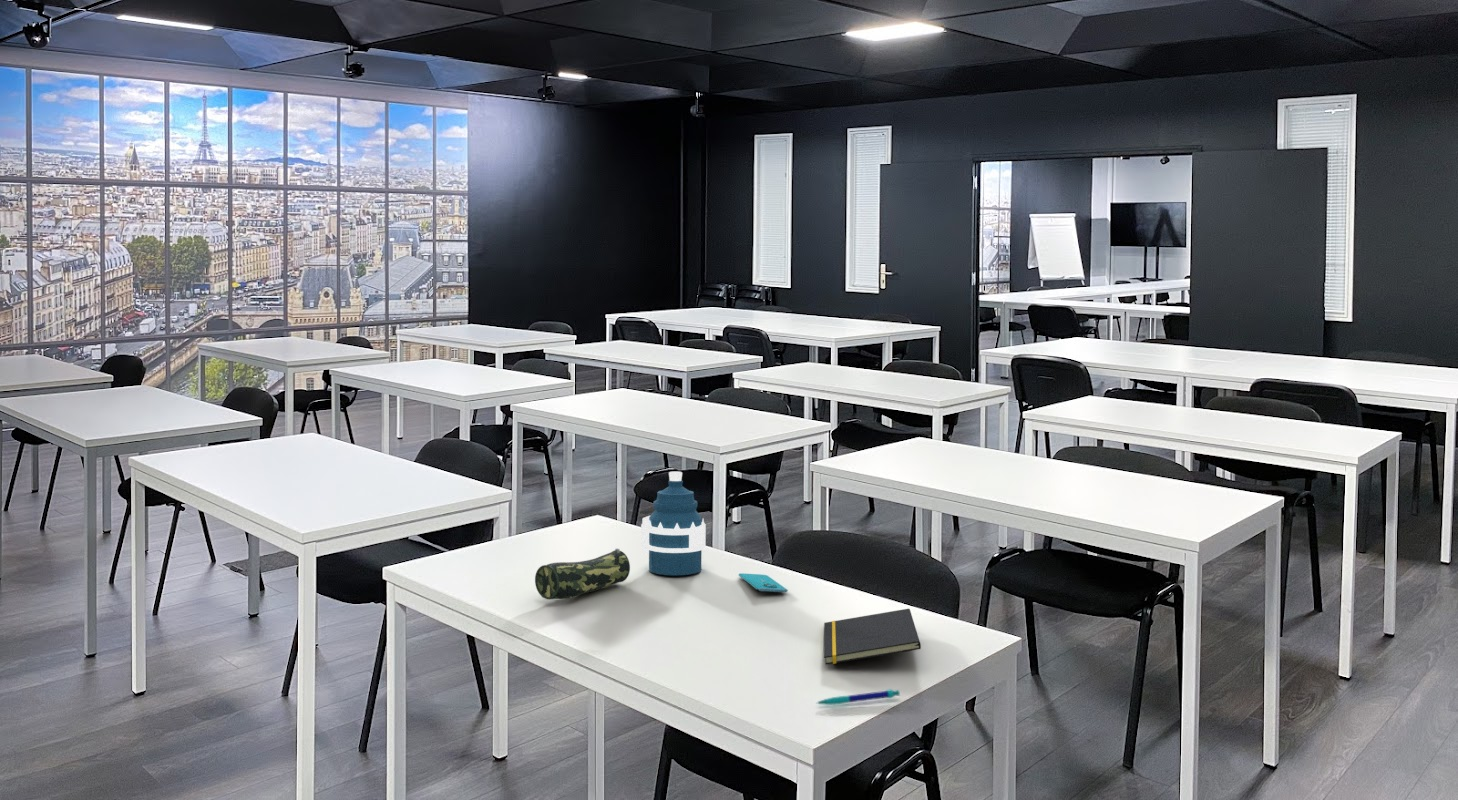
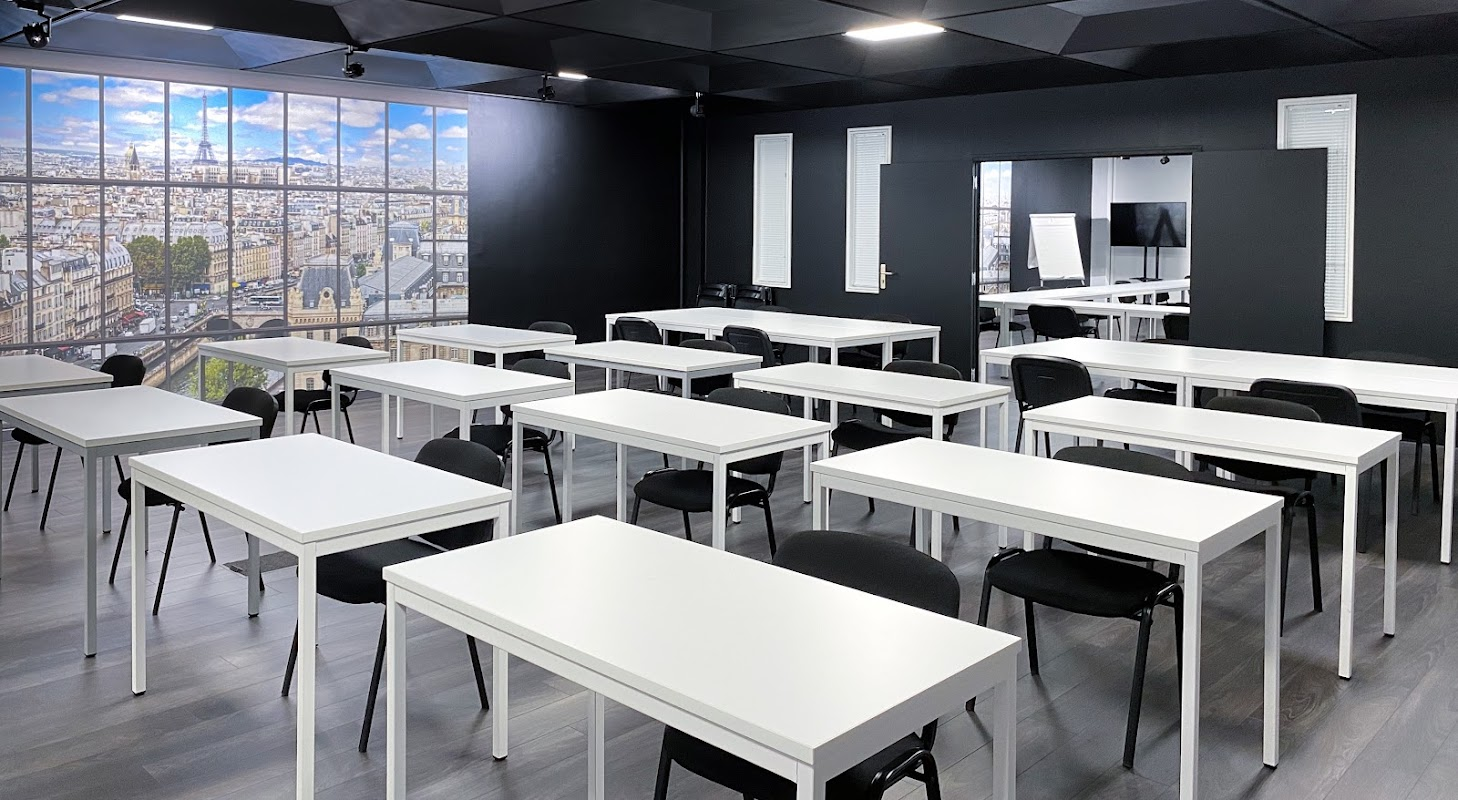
- notepad [823,608,922,666]
- smartphone [738,573,789,593]
- water bottle [640,471,707,576]
- pencil case [534,548,631,600]
- pen [816,688,901,706]
